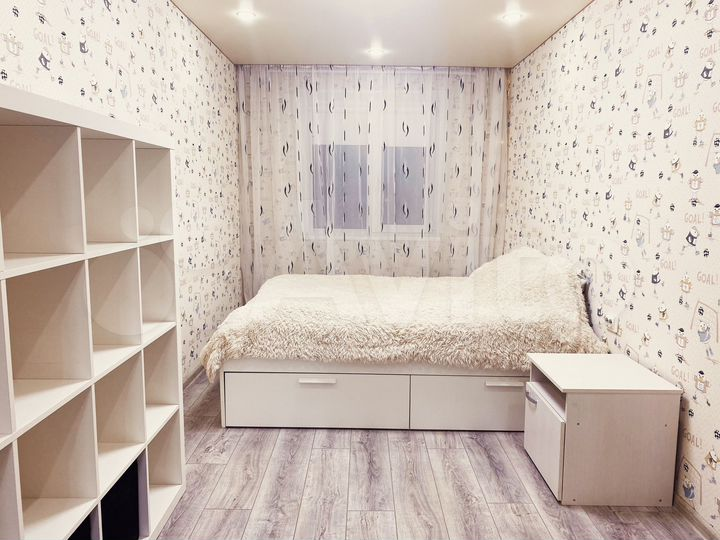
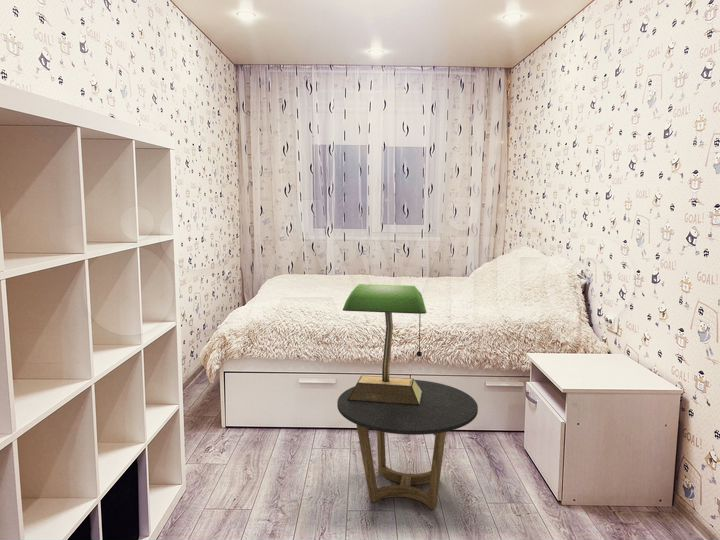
+ table lamp [342,283,428,406]
+ side table [336,379,479,510]
